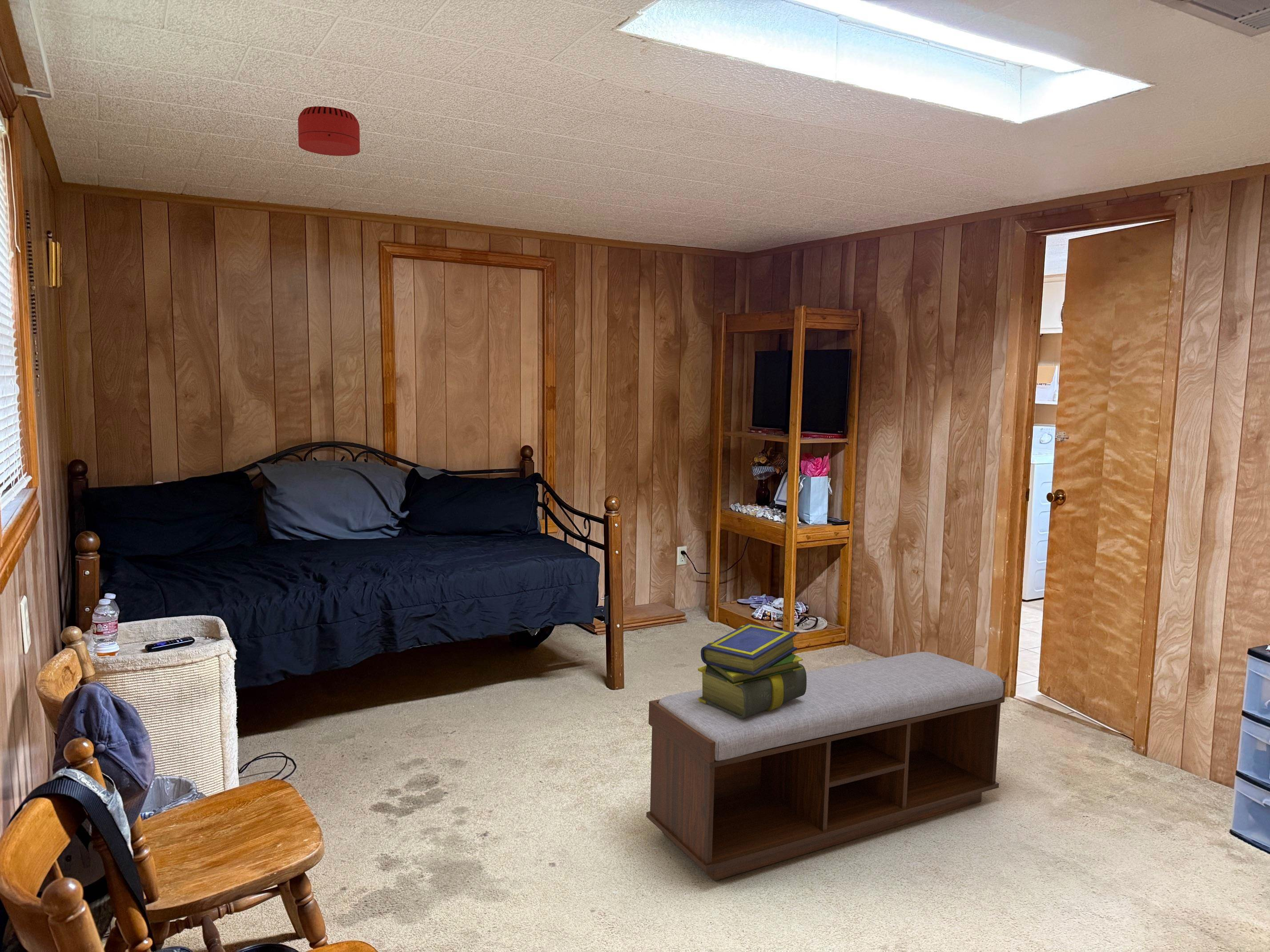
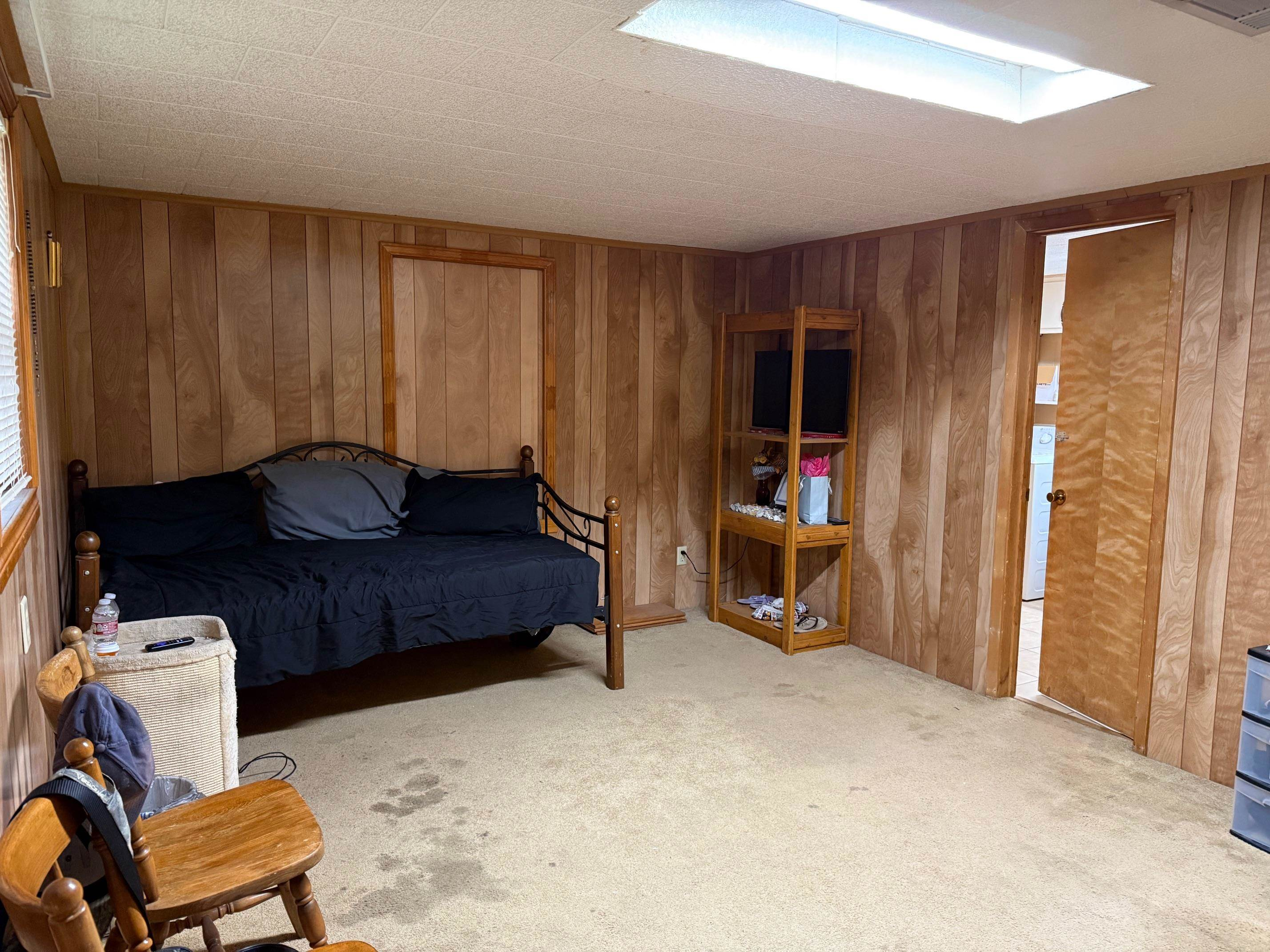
- smoke detector [297,106,360,156]
- bench [646,652,1006,881]
- stack of books [697,623,807,719]
